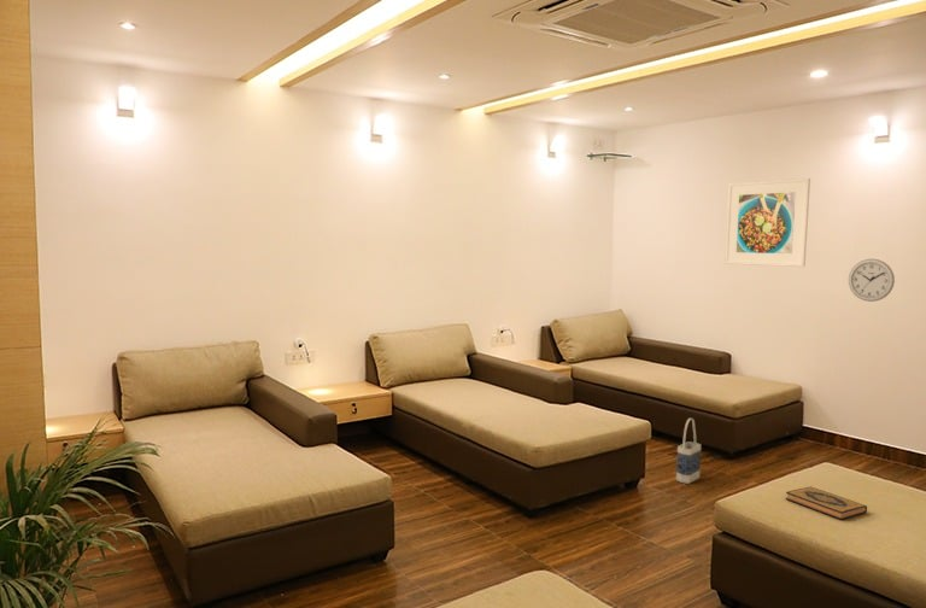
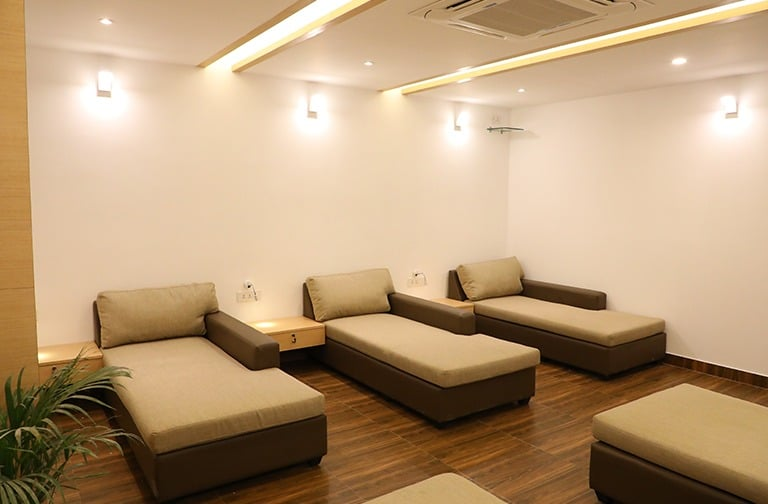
- hardback book [784,486,868,521]
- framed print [723,177,811,268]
- bag [675,417,702,485]
- wall clock [848,258,896,303]
